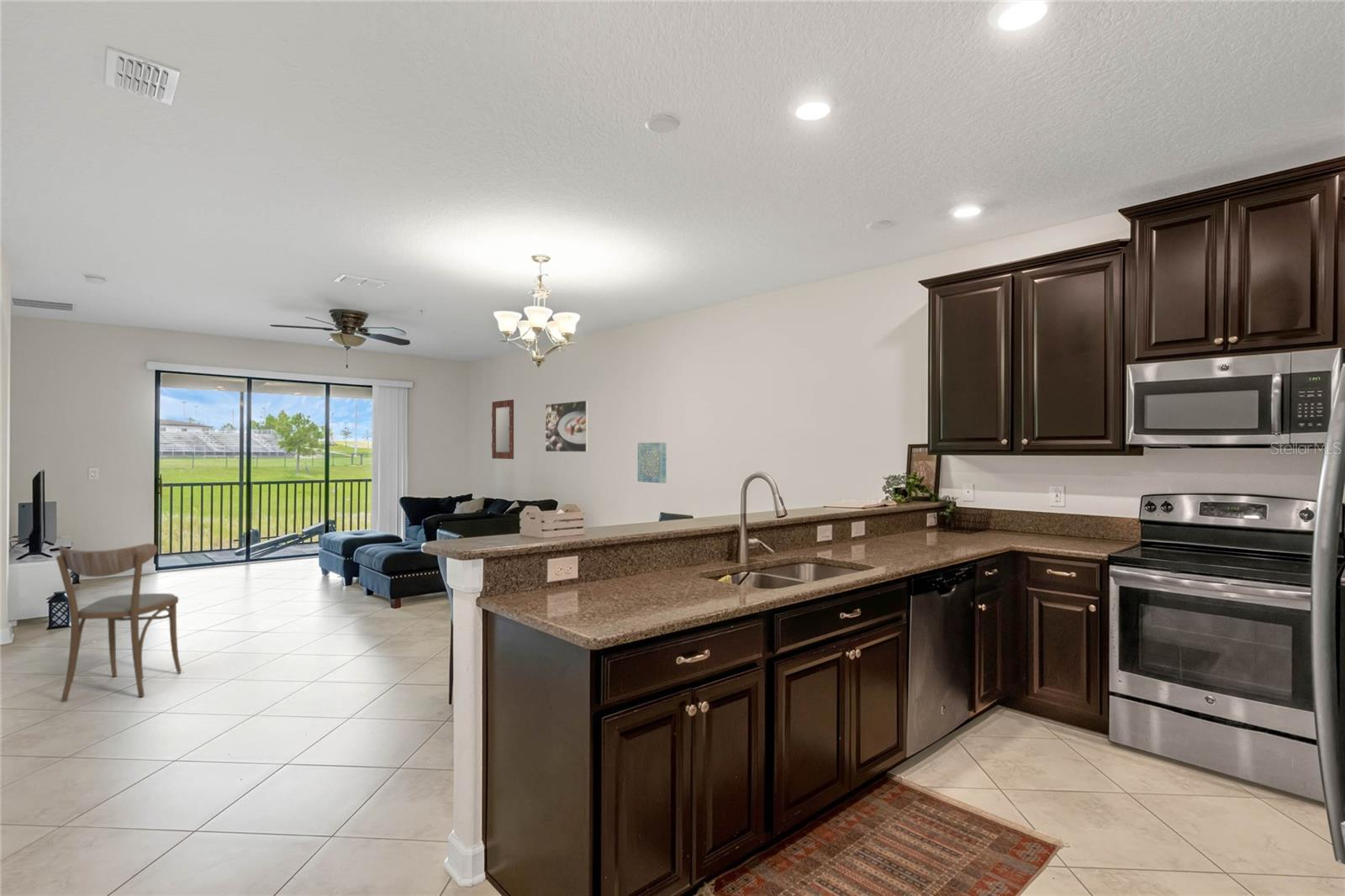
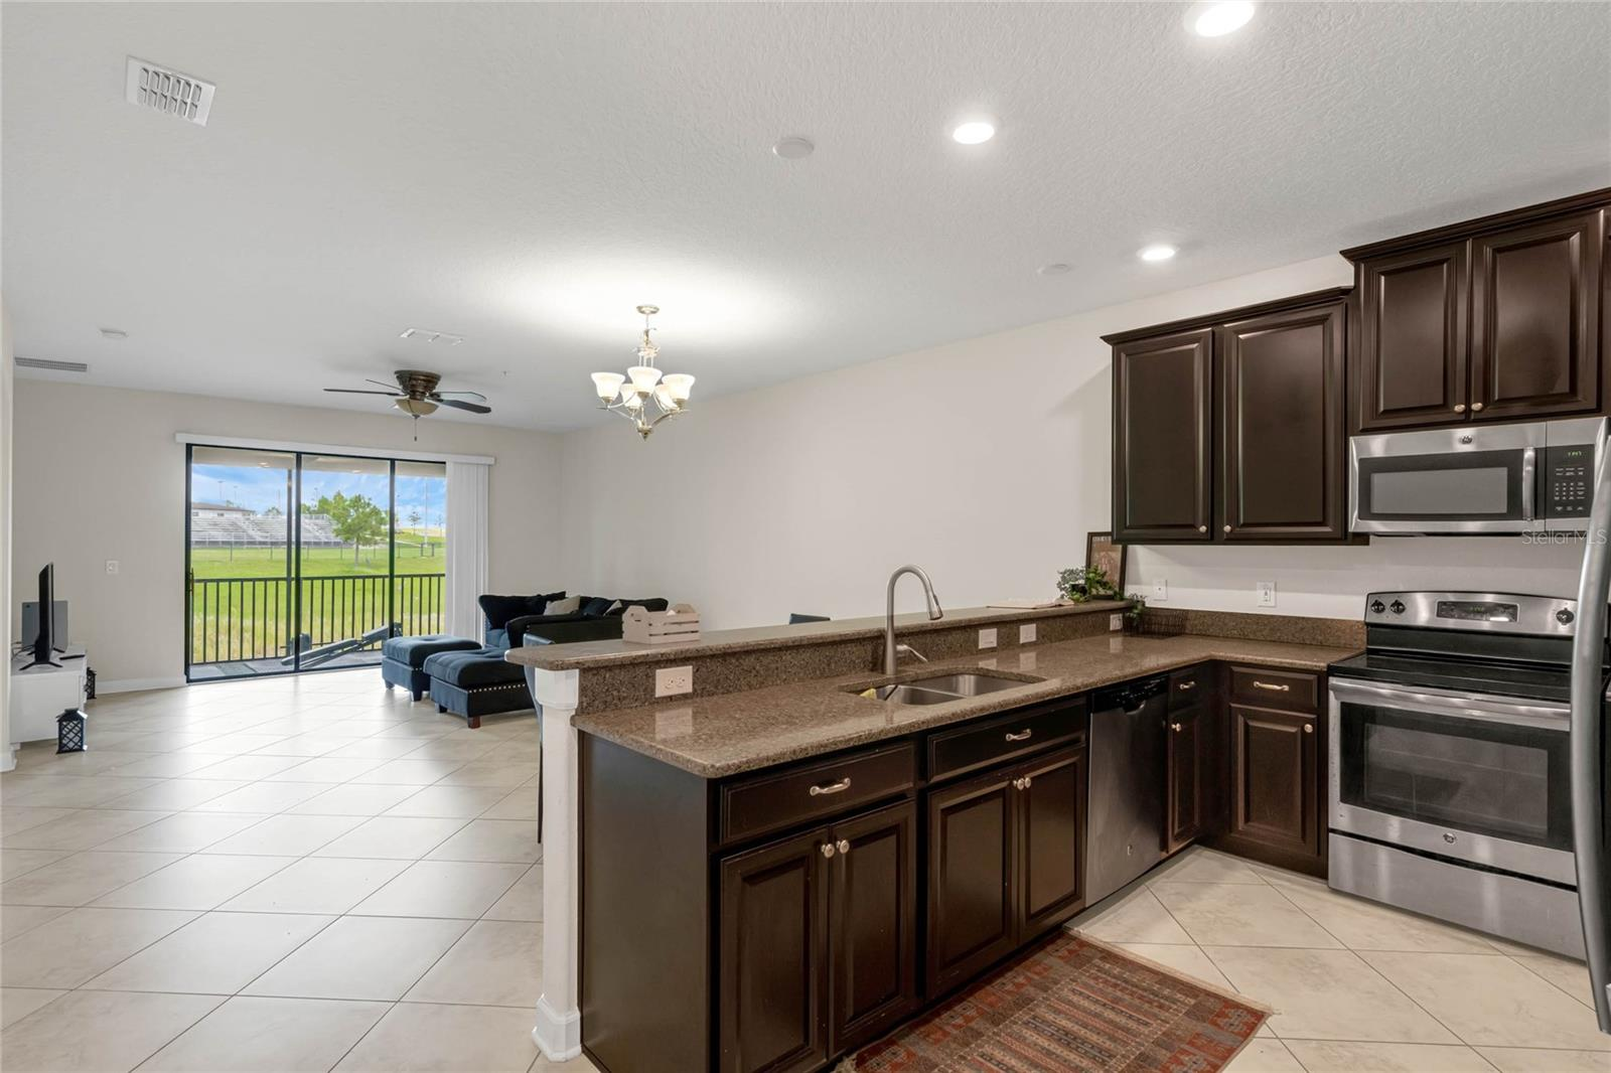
- wall art [637,441,667,484]
- home mirror [491,398,514,460]
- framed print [545,399,589,453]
- dining chair [55,543,182,703]
